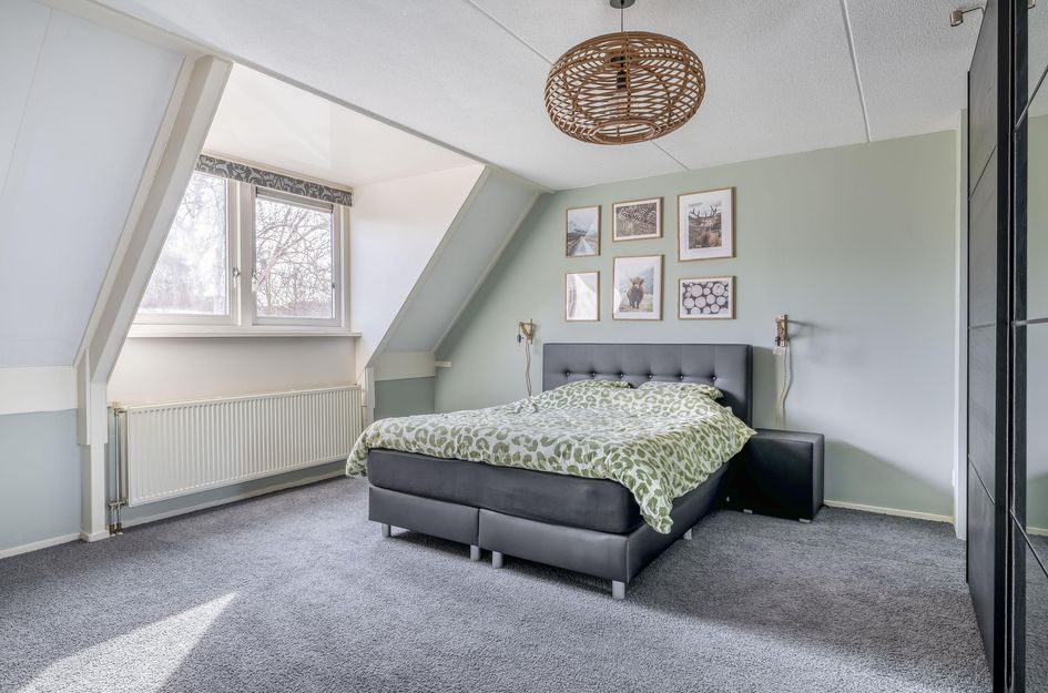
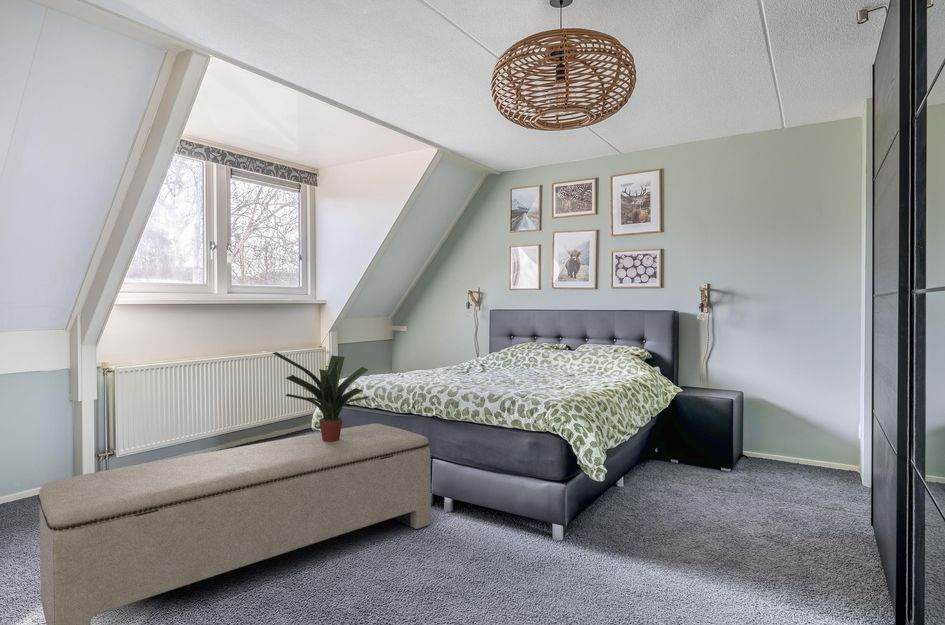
+ potted plant [271,351,370,442]
+ bench [37,423,432,625]
